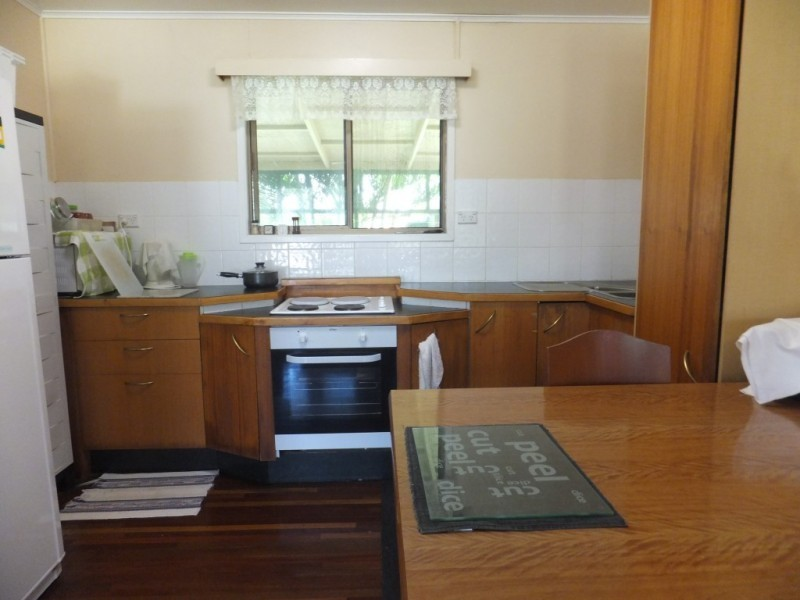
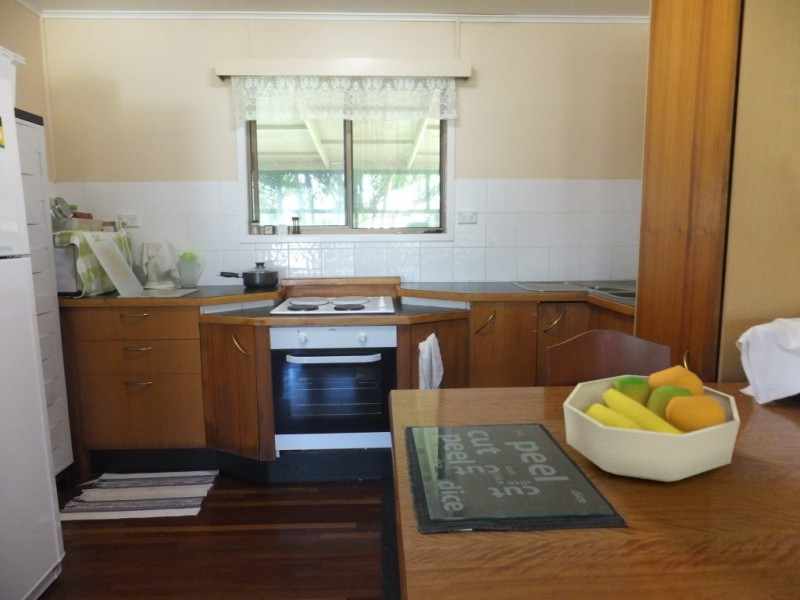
+ fruit bowl [562,364,741,483]
